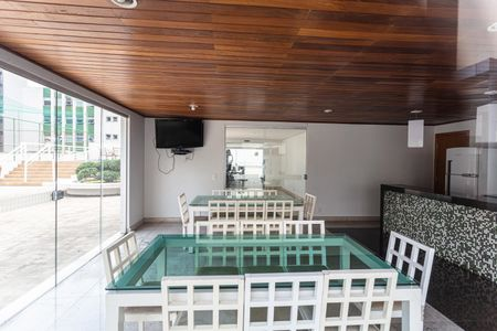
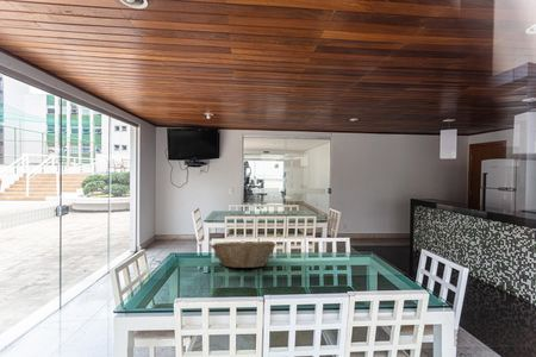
+ fruit basket [210,240,278,269]
